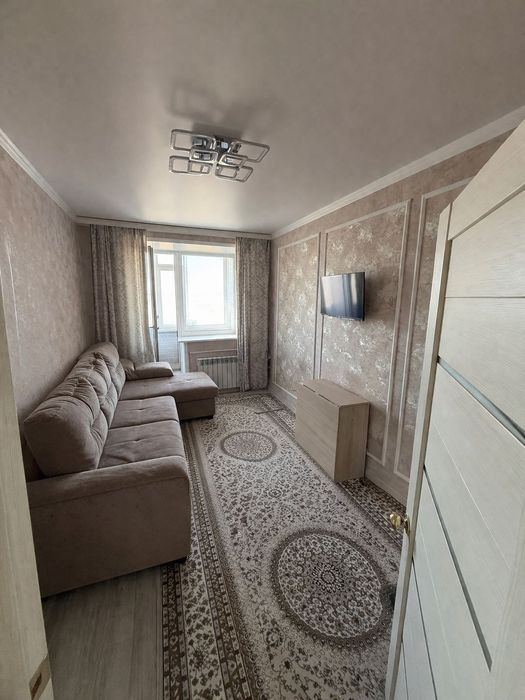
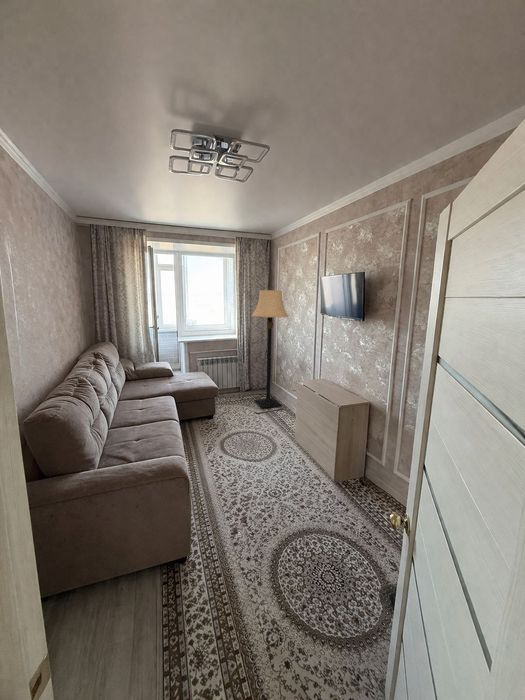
+ lamp [251,289,290,410]
